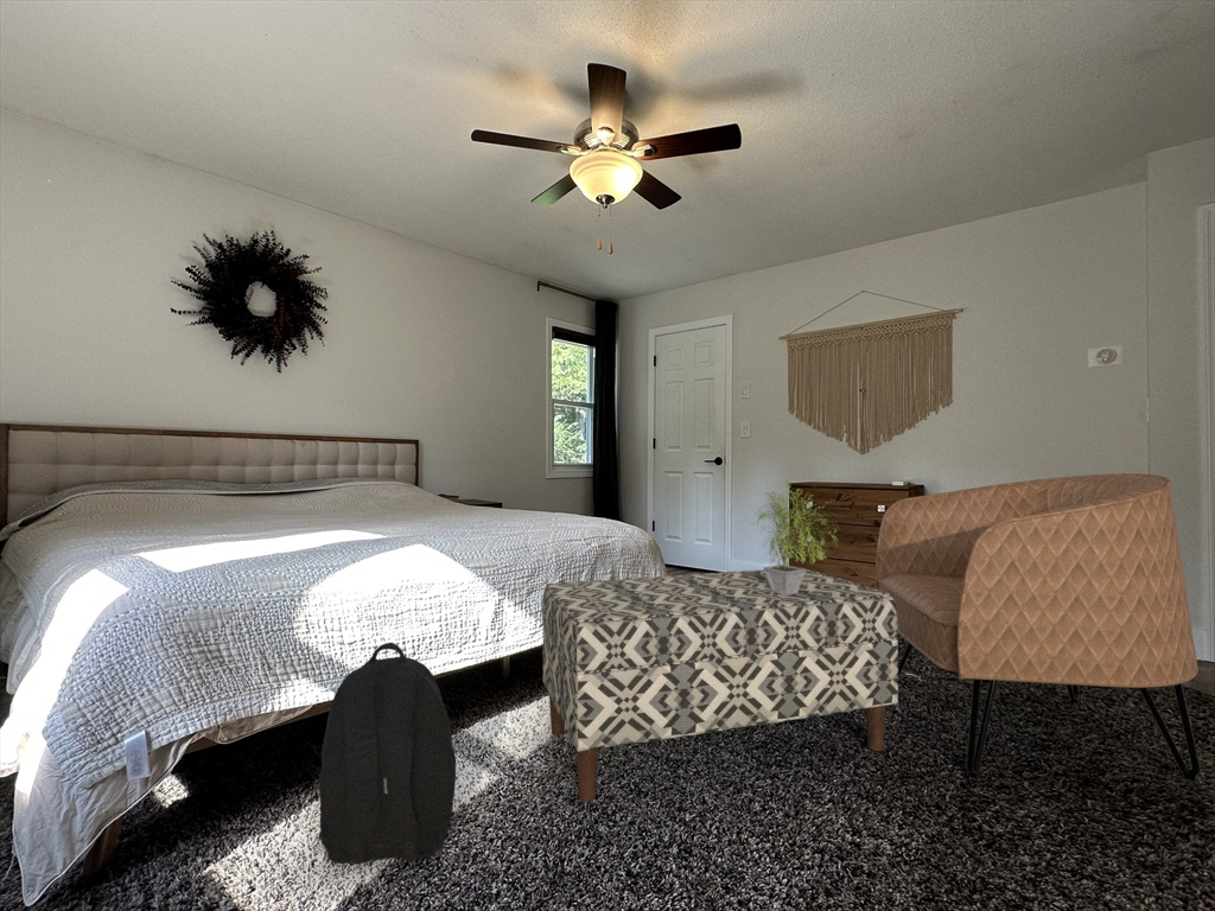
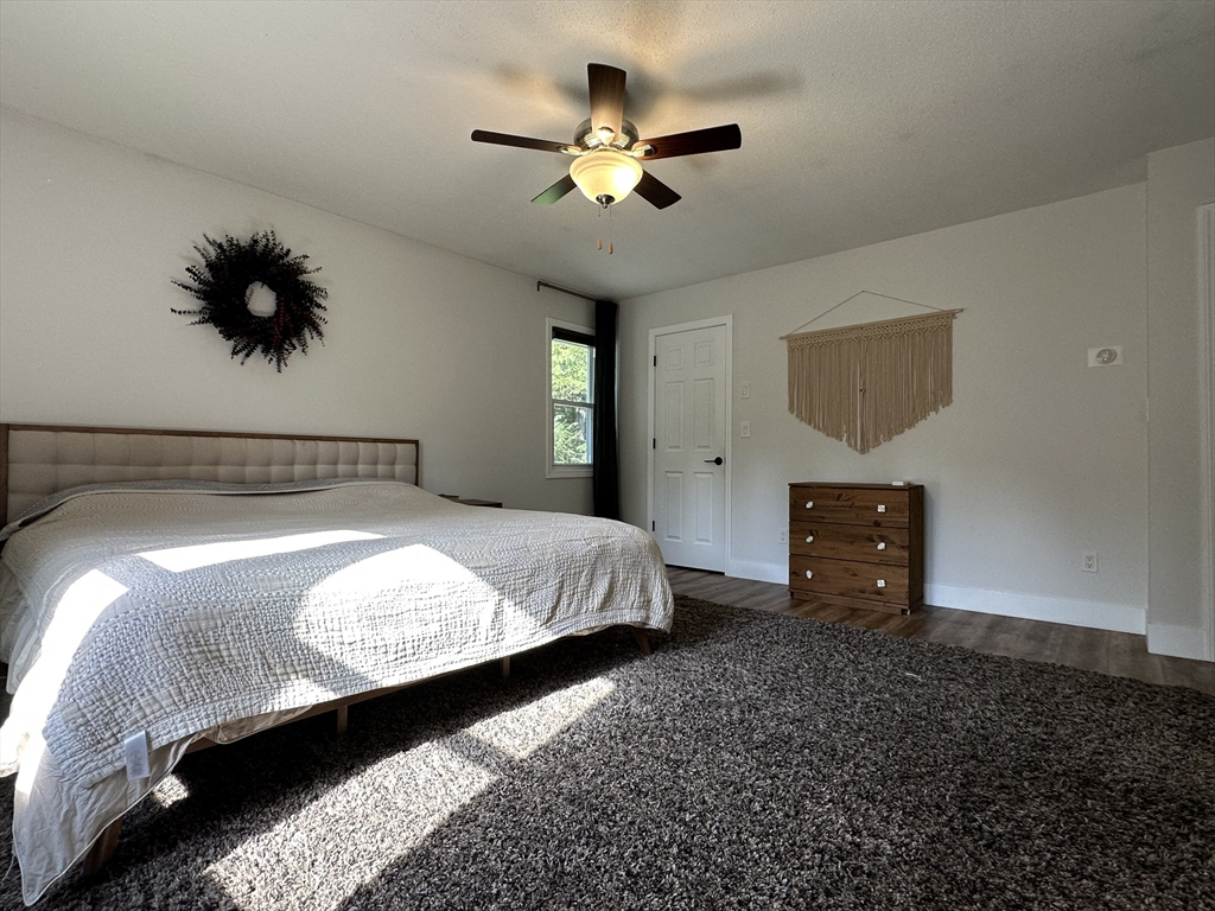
- armchair [874,472,1202,782]
- backpack [318,642,457,866]
- bench [541,568,899,803]
- potted plant [745,479,840,595]
